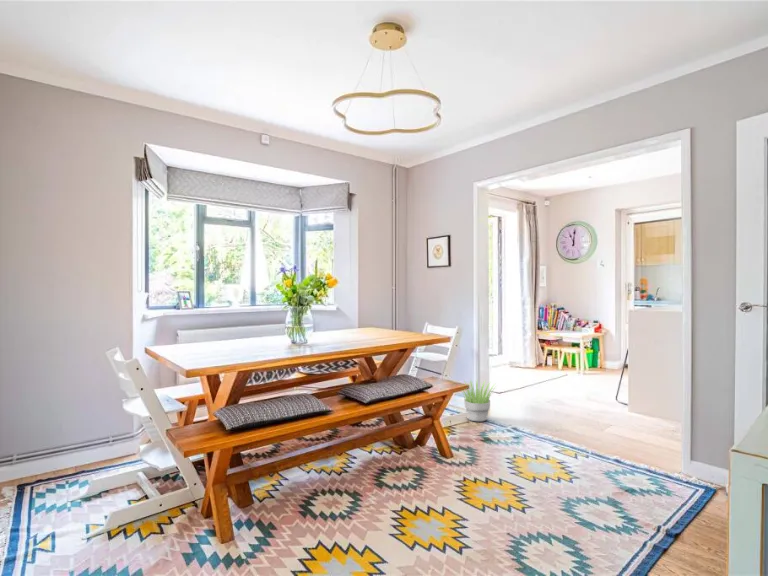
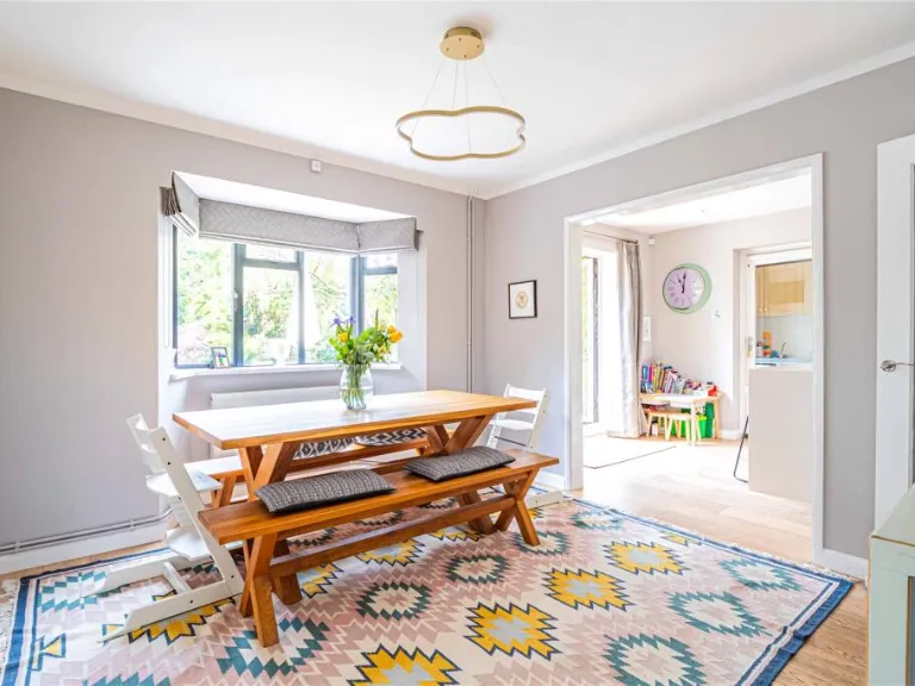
- potted plant [458,378,498,423]
